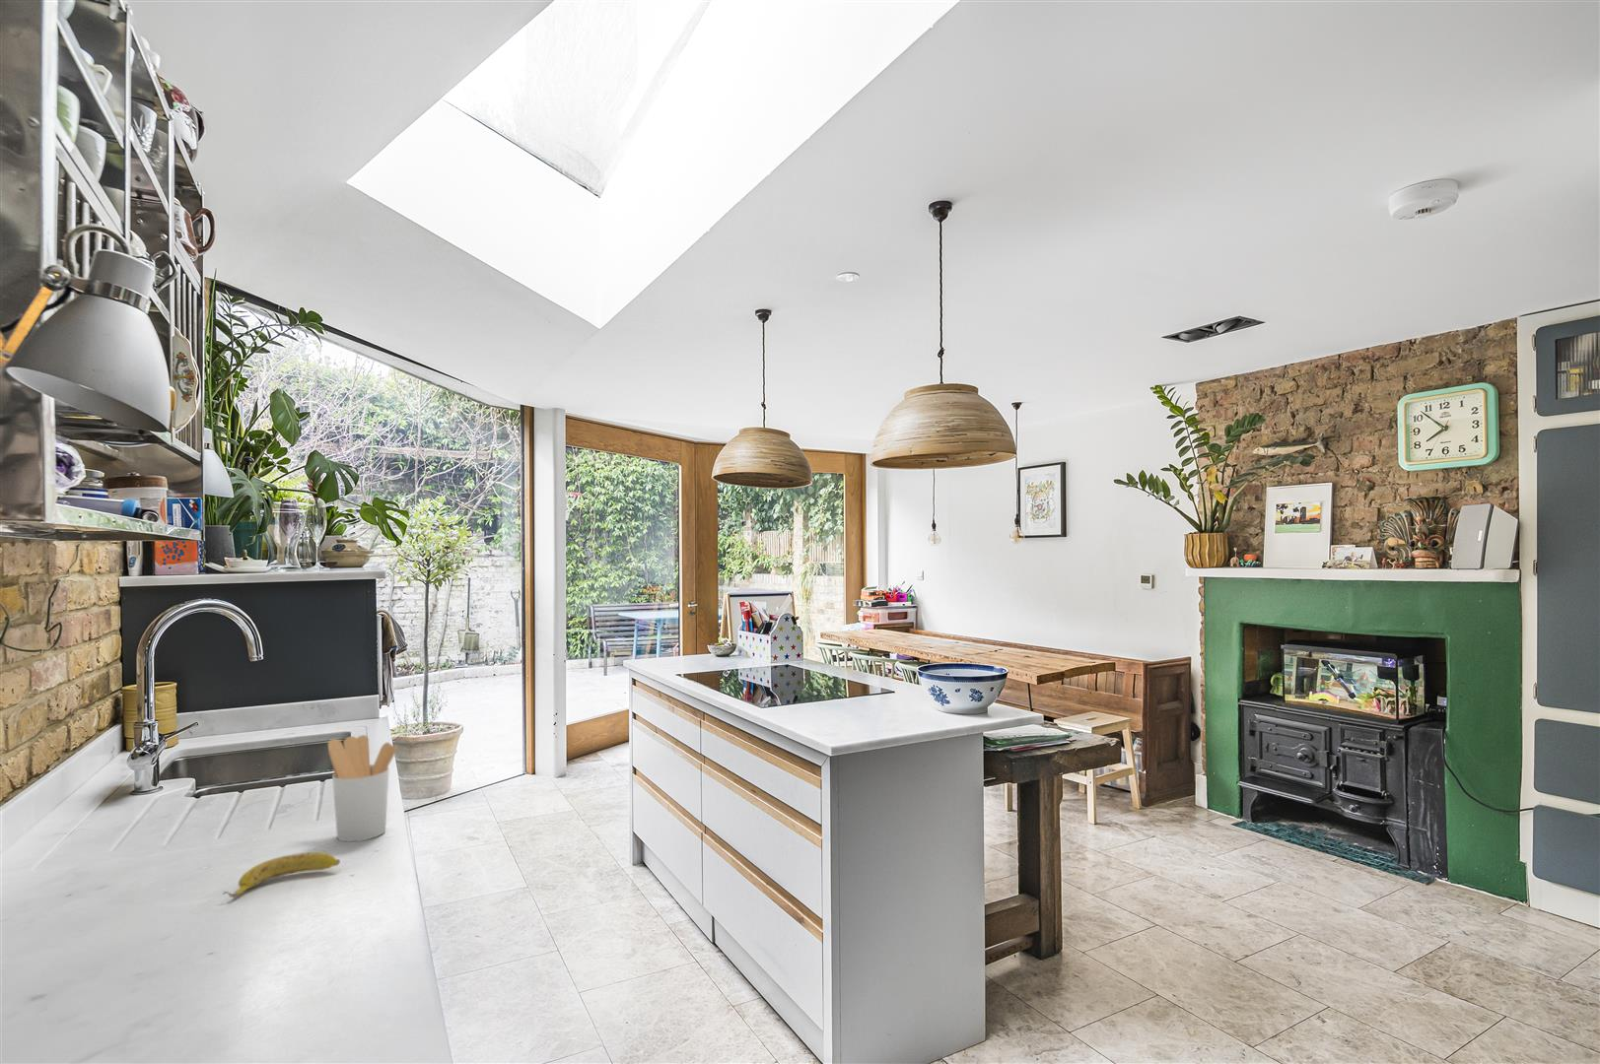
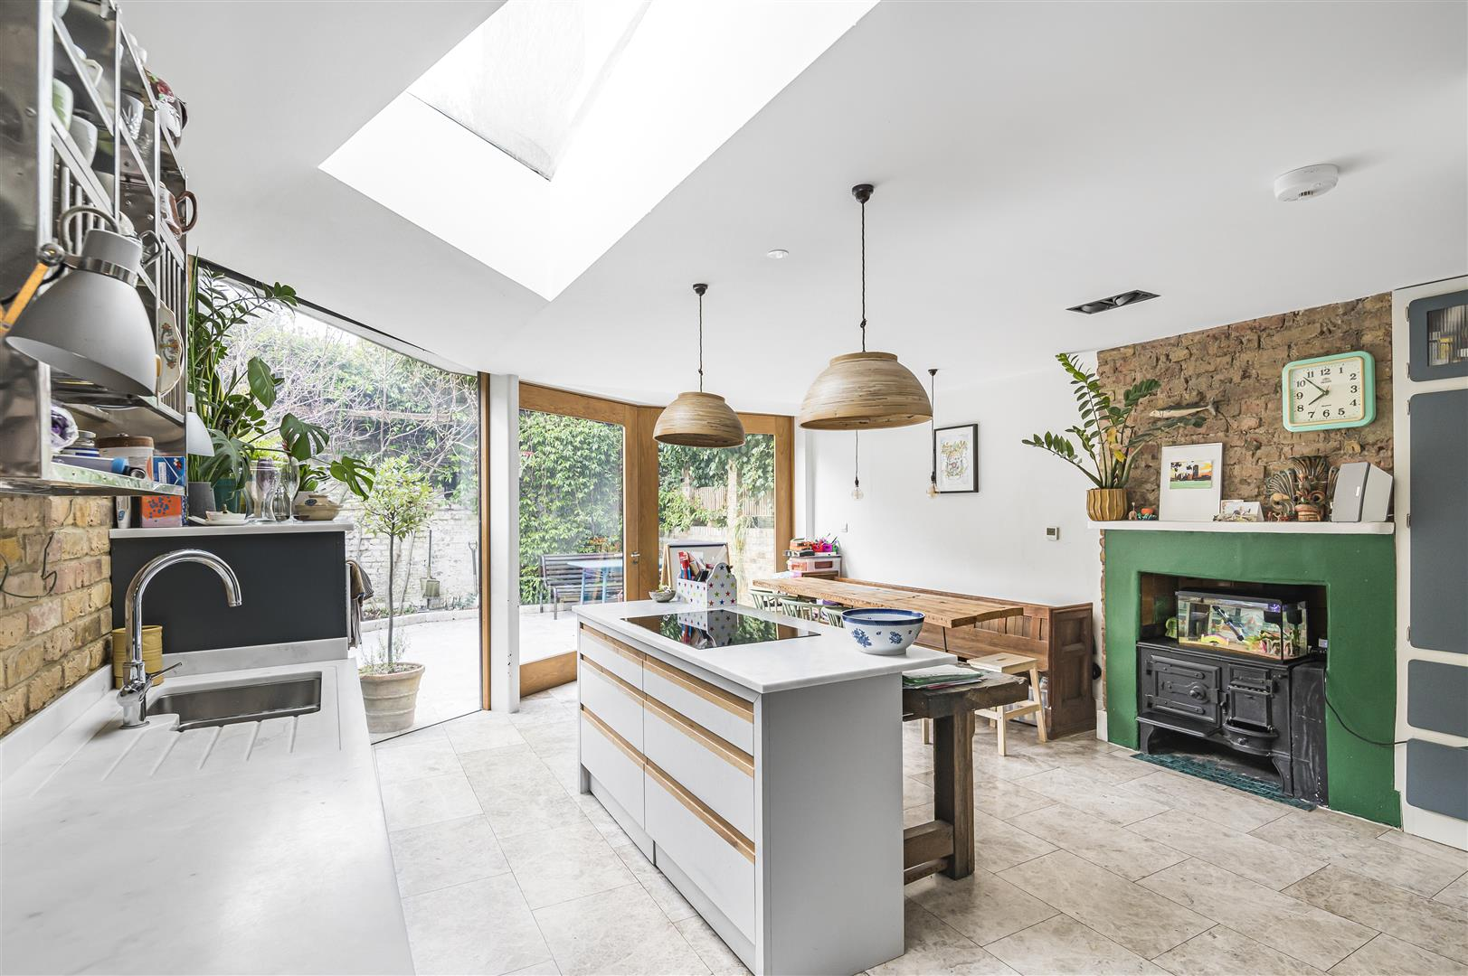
- utensil holder [328,734,398,842]
- banana [222,851,341,899]
